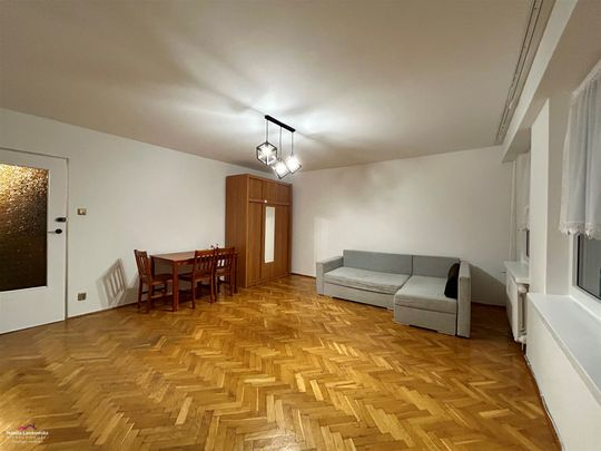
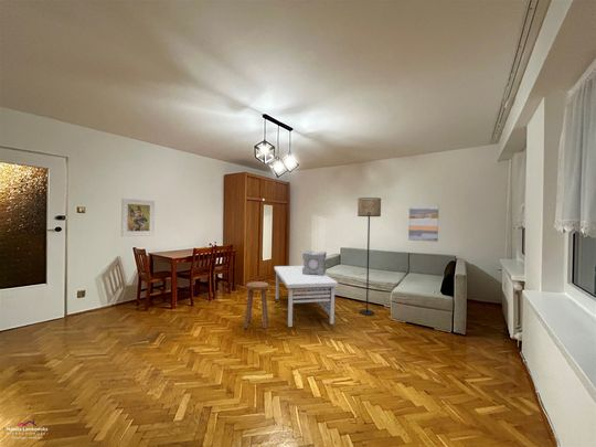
+ coffee table [273,265,339,328]
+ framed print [120,198,156,237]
+ decorative cube [301,249,328,276]
+ floor lamp [356,196,382,317]
+ wall art [407,204,439,243]
+ stool [243,280,269,330]
